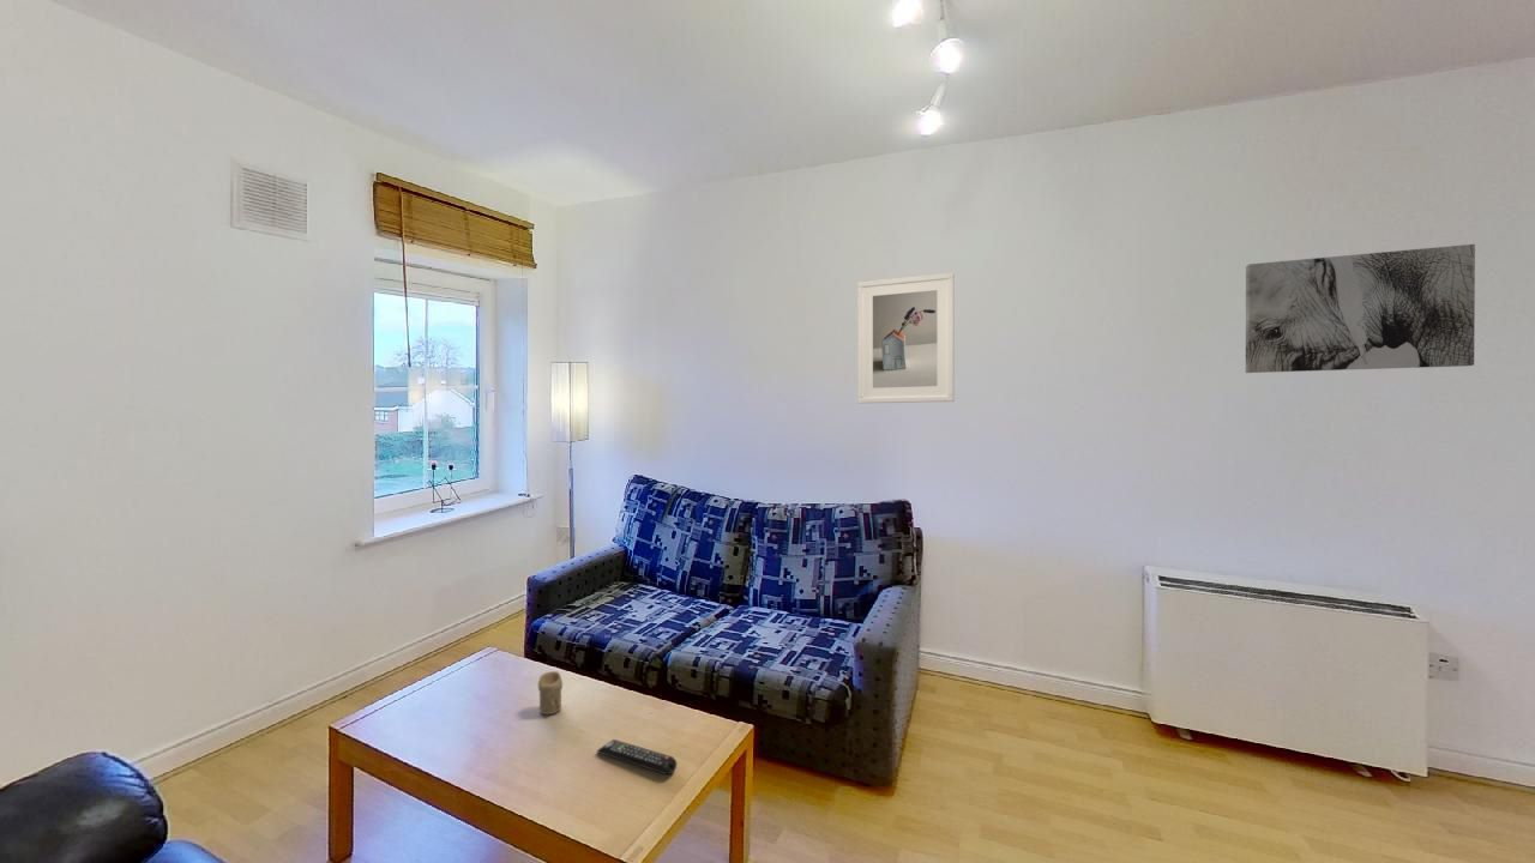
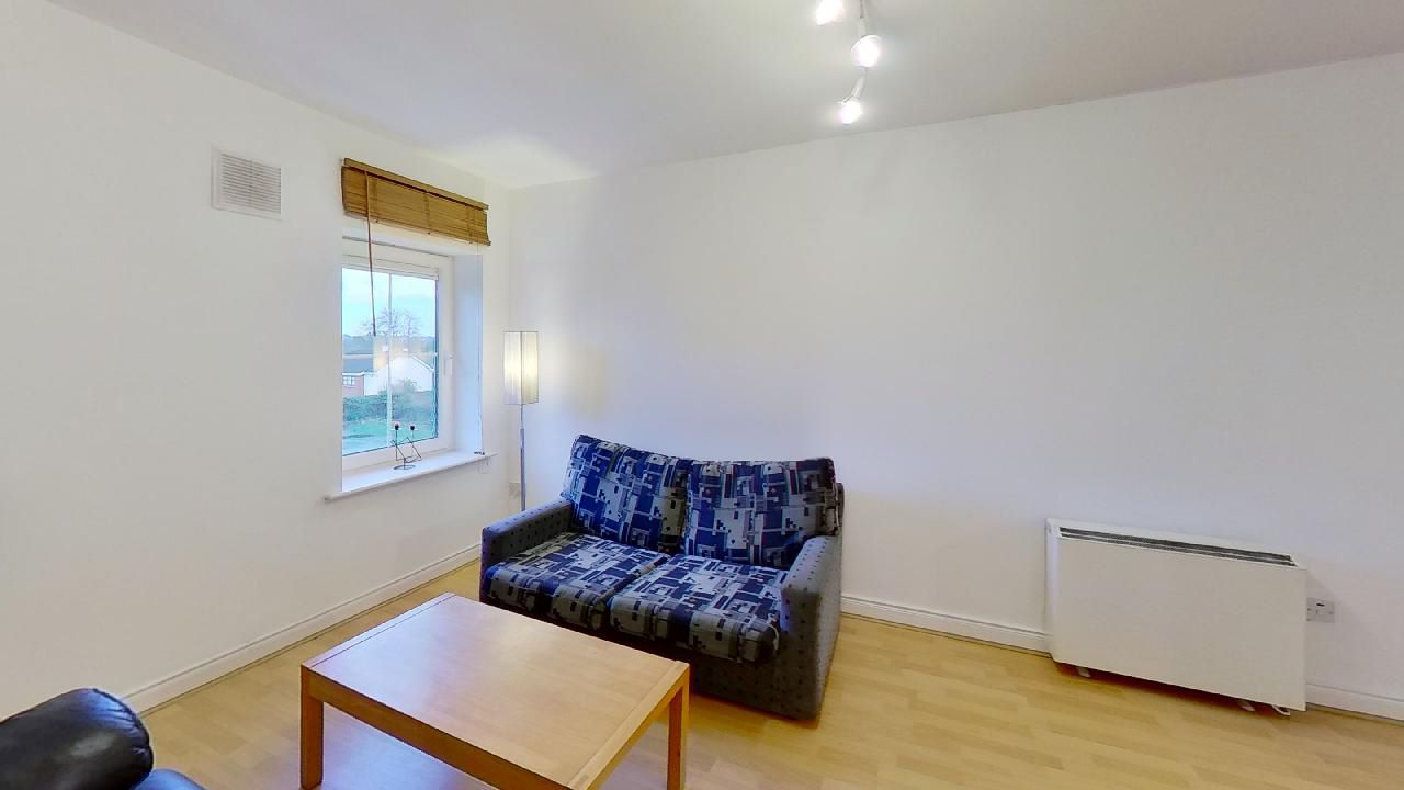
- candle [537,670,564,716]
- wall art [1245,243,1476,374]
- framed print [856,272,955,404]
- remote control [596,738,678,776]
